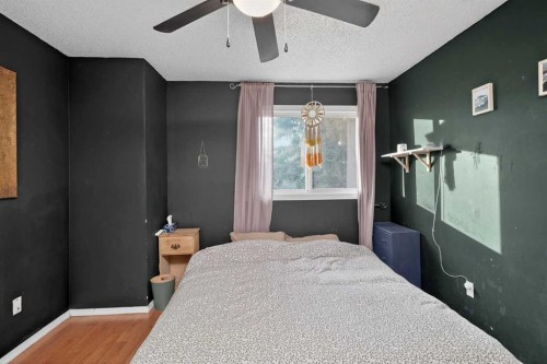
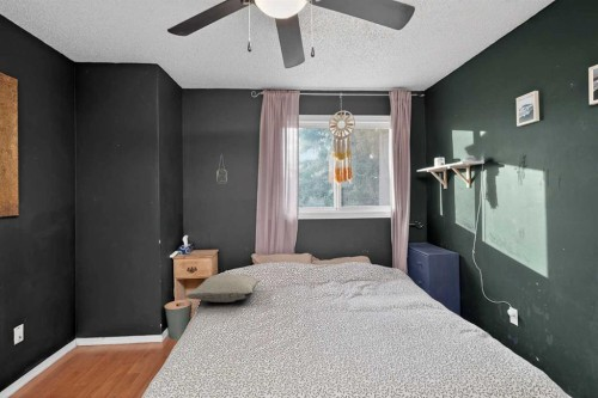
+ pillow [184,273,262,304]
